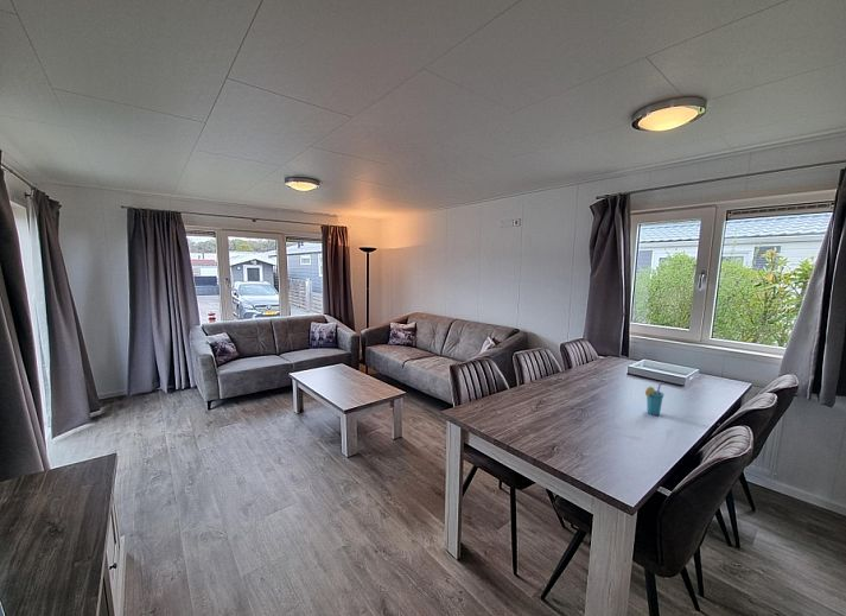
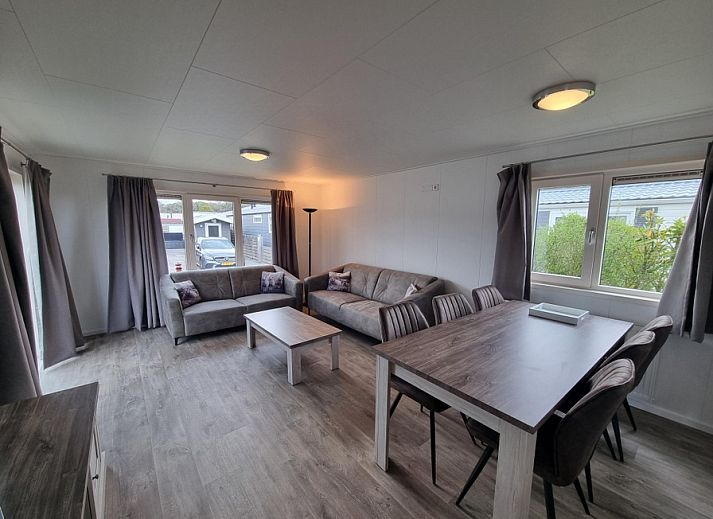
- cup [644,382,666,417]
